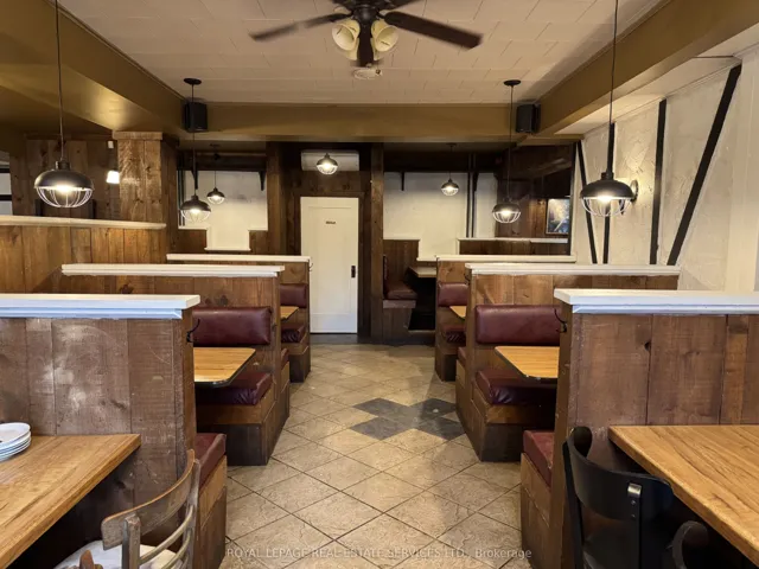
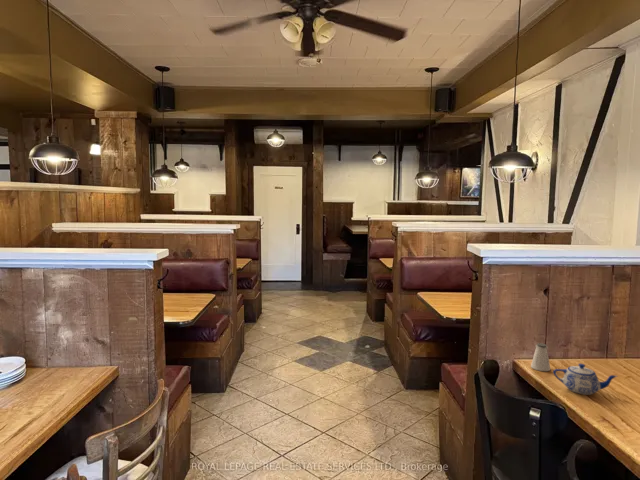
+ saltshaker [530,342,551,372]
+ teapot [552,363,618,396]
